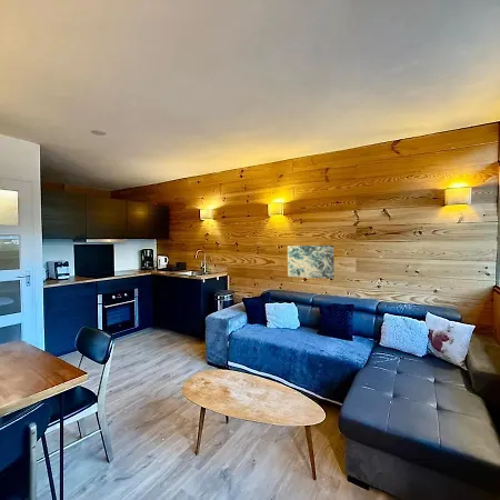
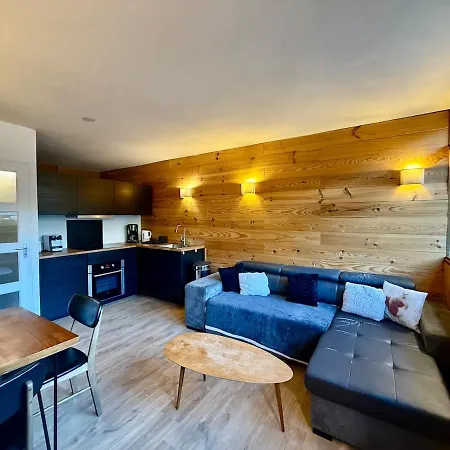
- wall art [287,244,336,280]
